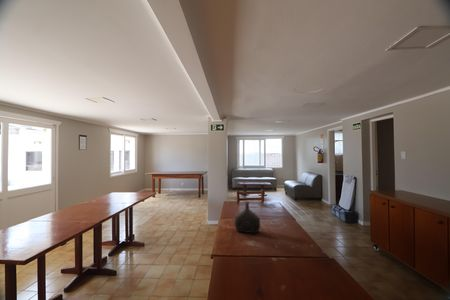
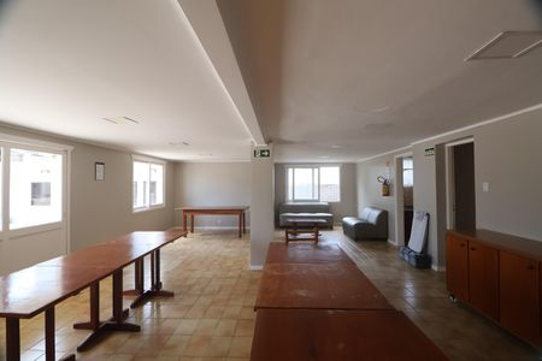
- water jug [234,200,261,234]
